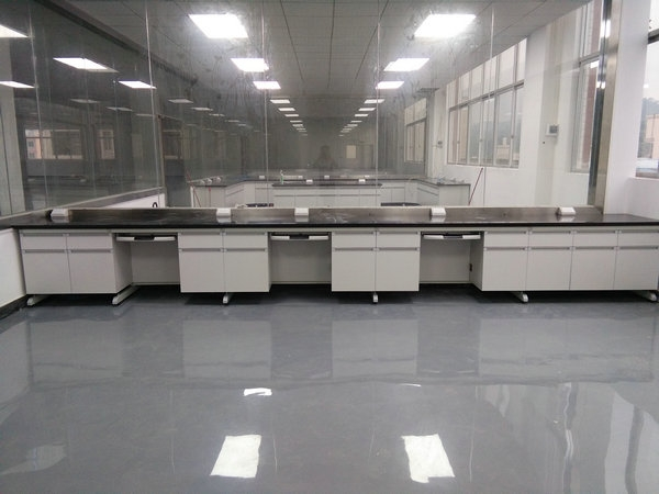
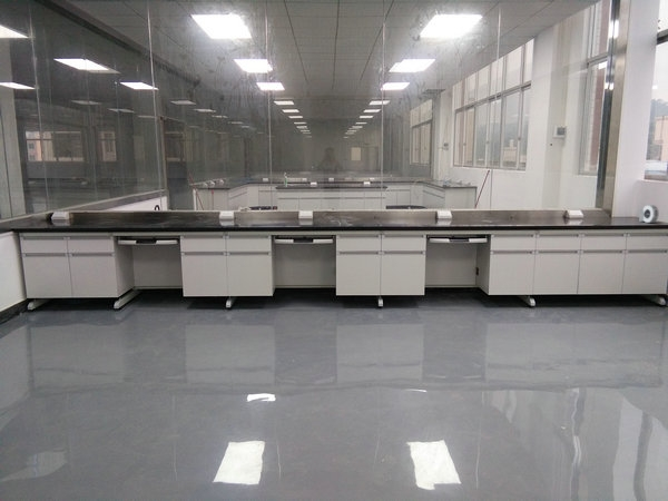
+ alarm clock [638,204,660,224]
